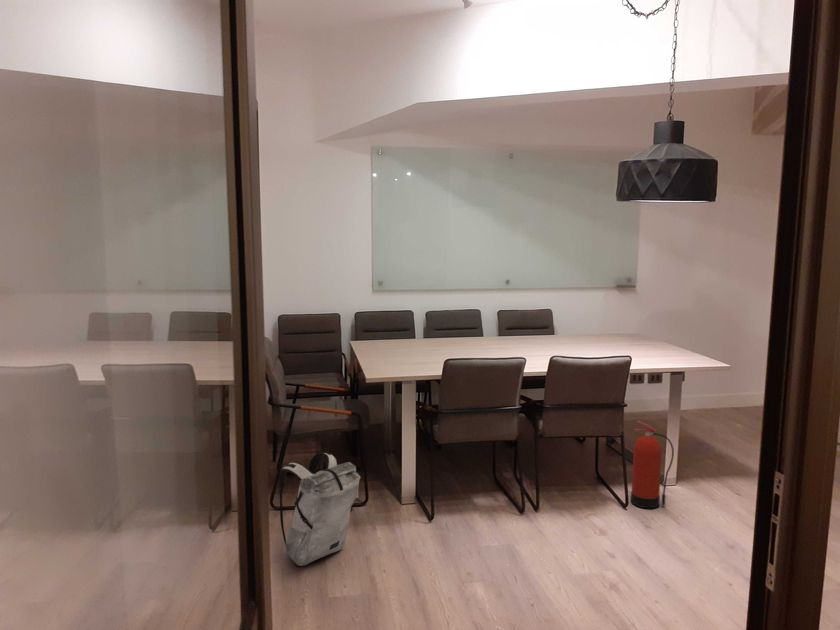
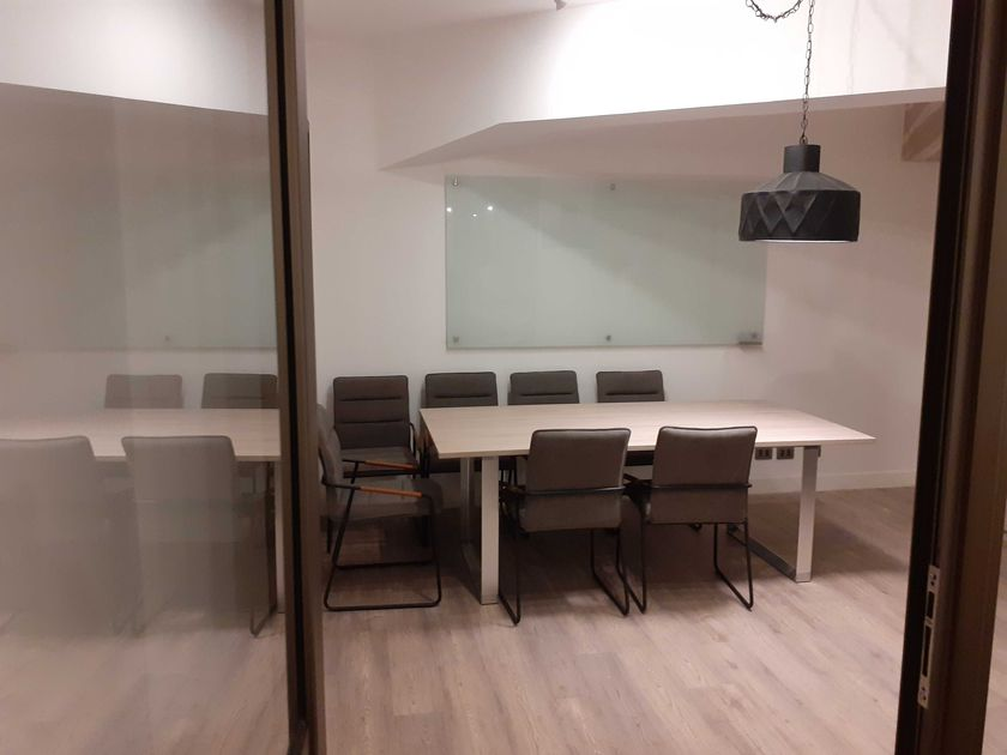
- fire extinguisher [630,419,675,509]
- backpack [278,452,361,567]
